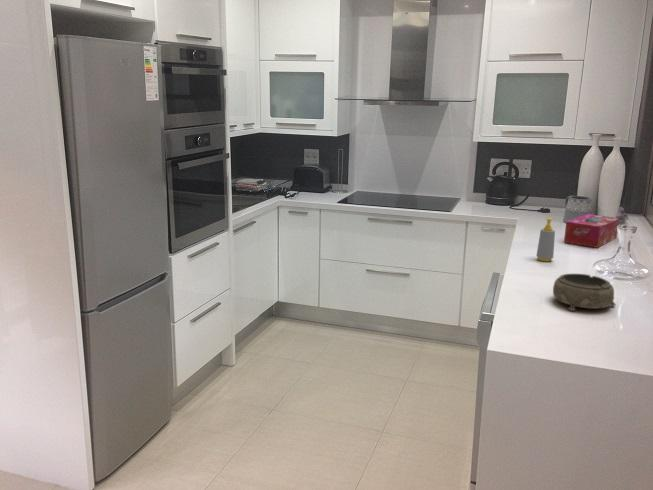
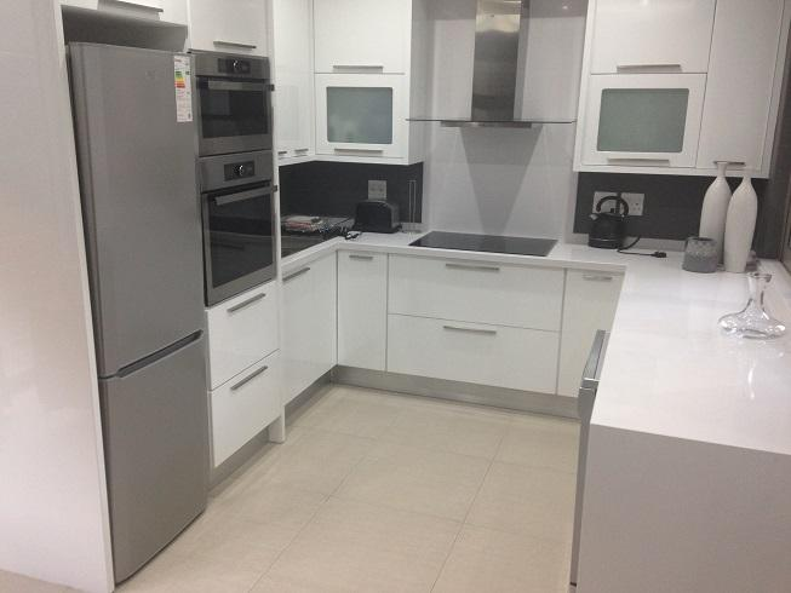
- decorative bowl [552,273,617,312]
- soap bottle [535,217,556,262]
- tissue box [563,213,620,249]
